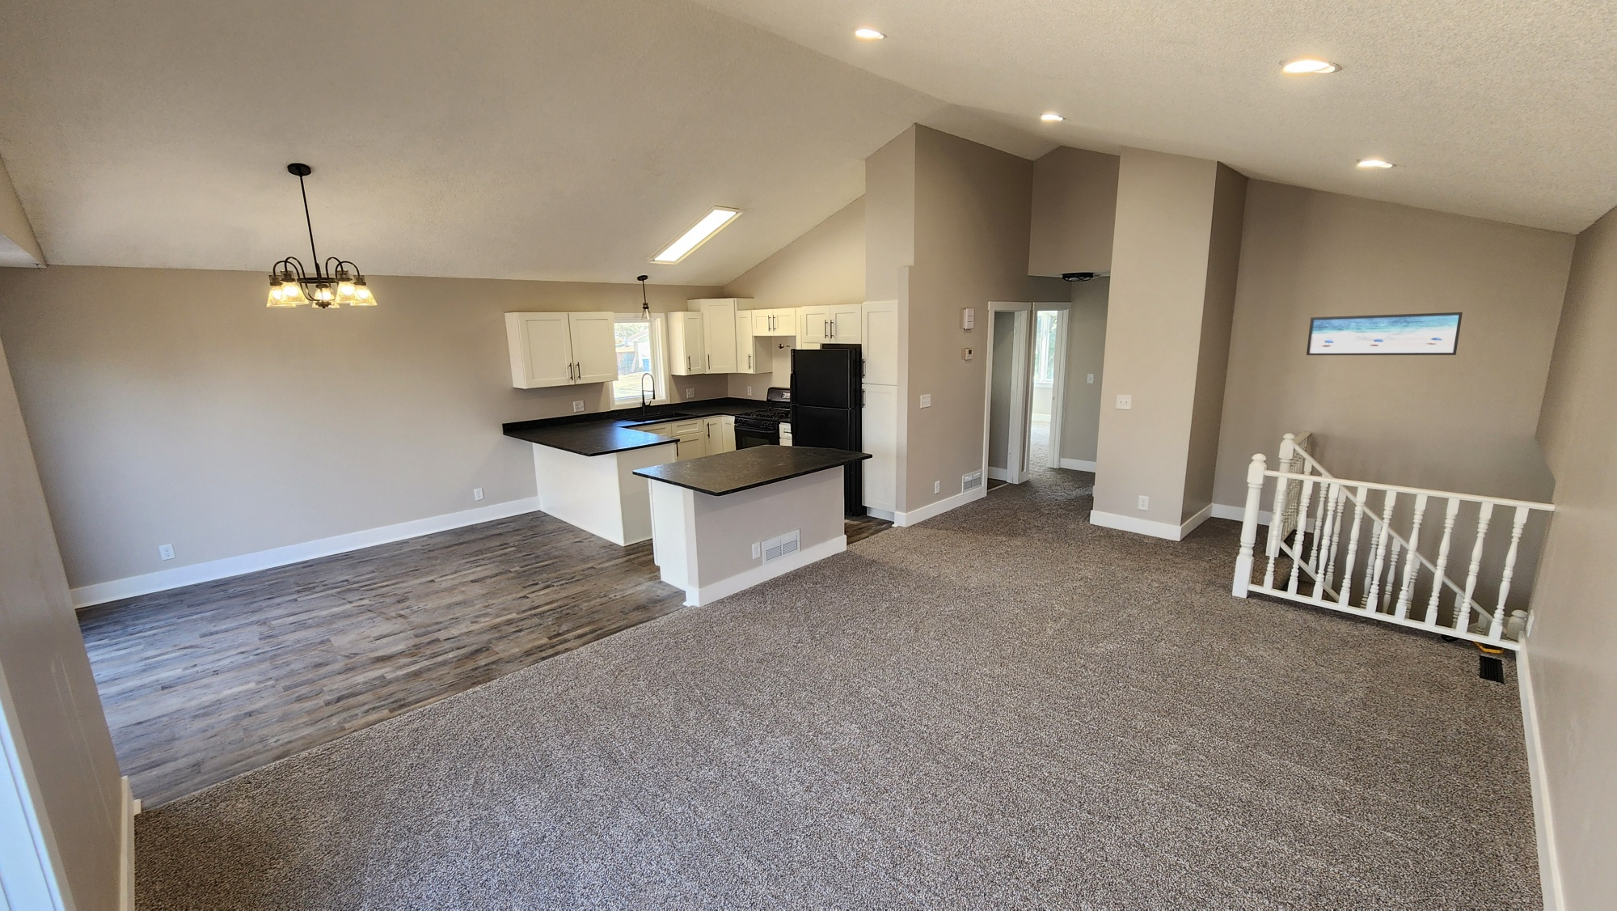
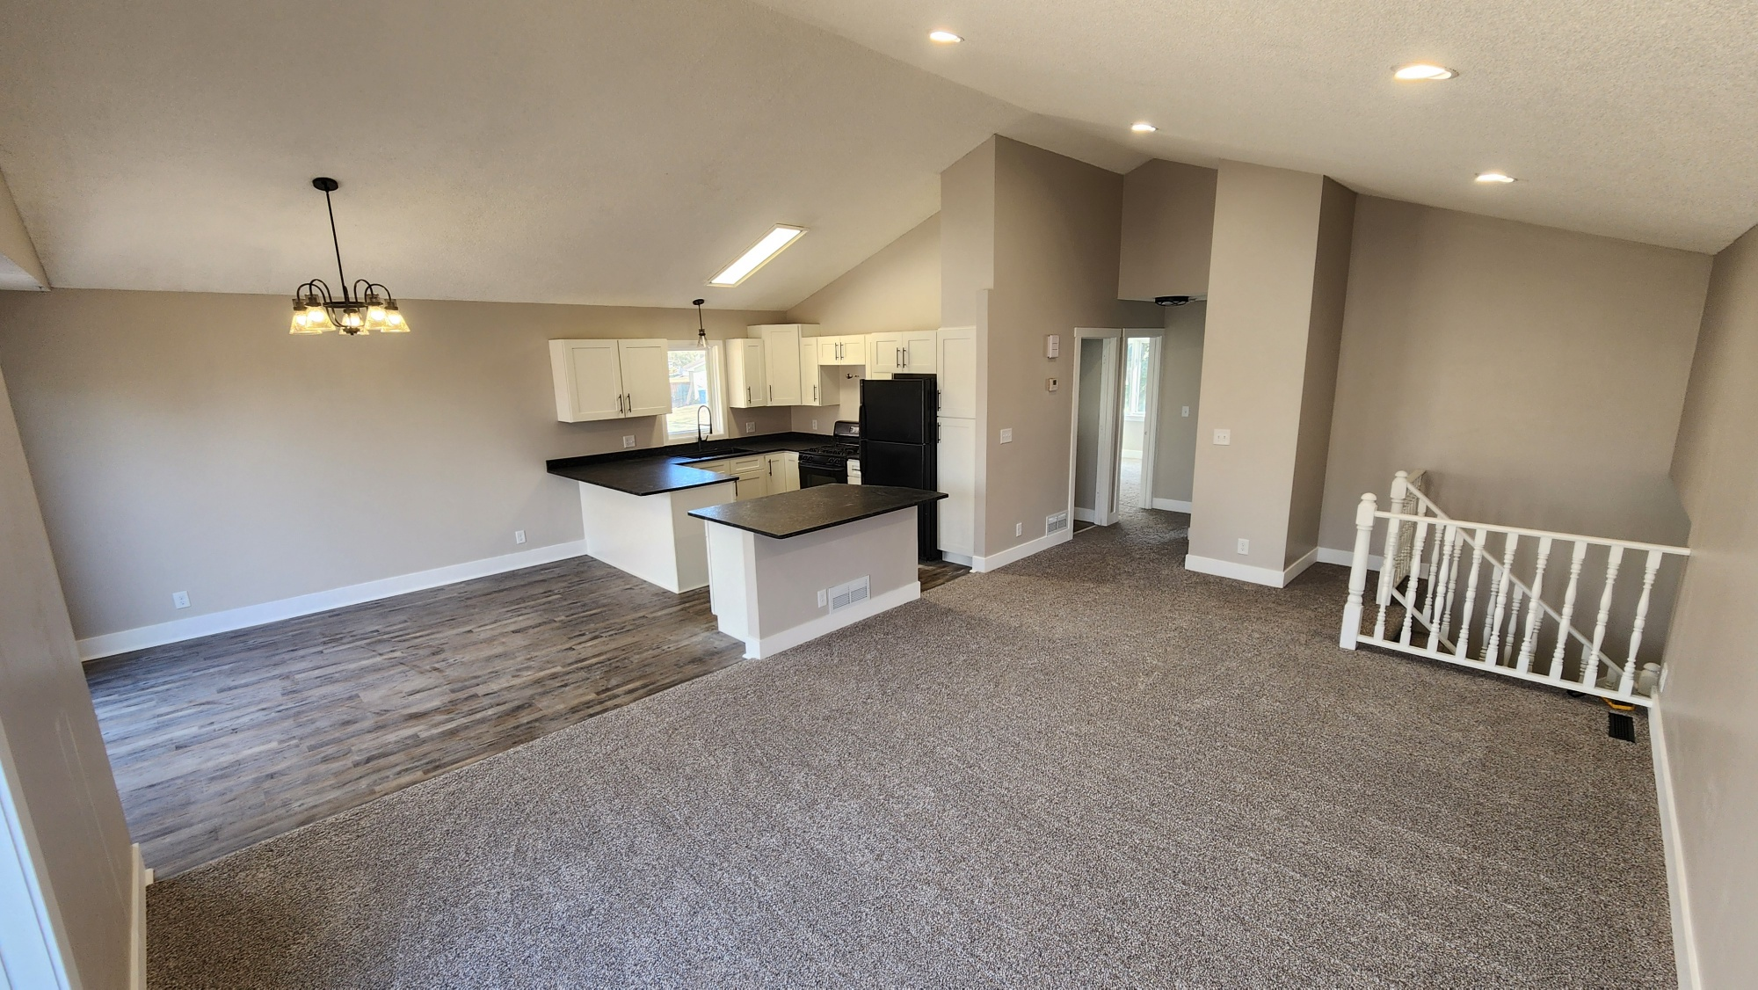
- wall art [1306,311,1464,356]
